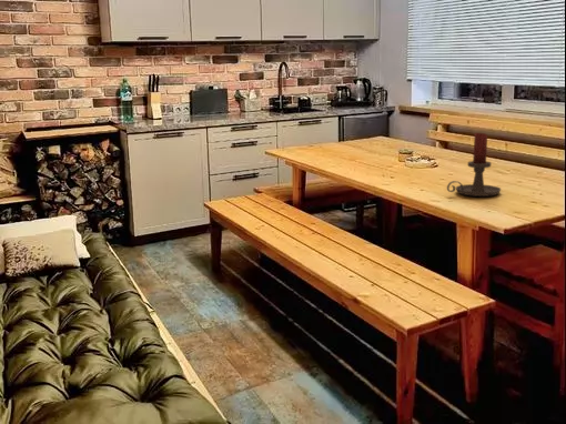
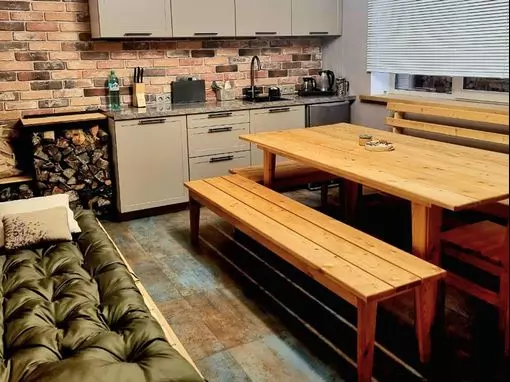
- candle holder [446,132,502,198]
